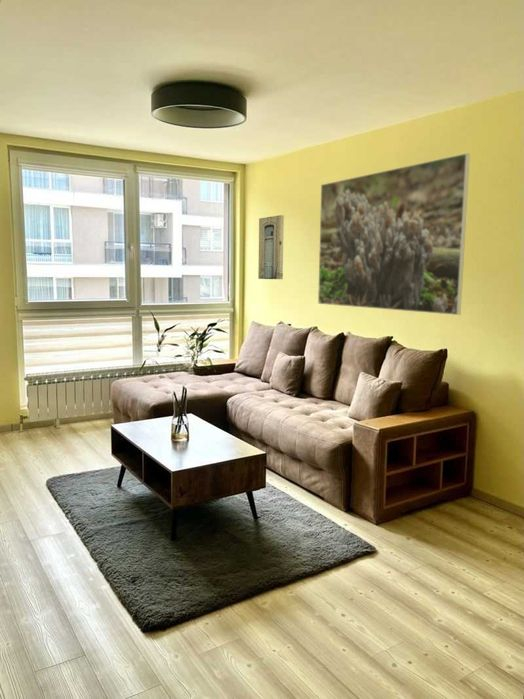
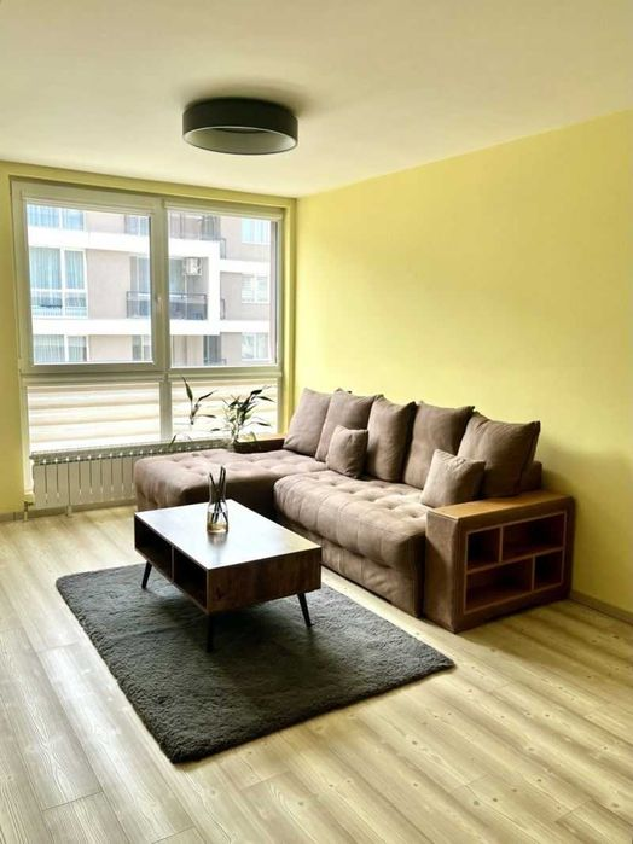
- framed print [317,152,471,316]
- wall art [257,214,285,280]
